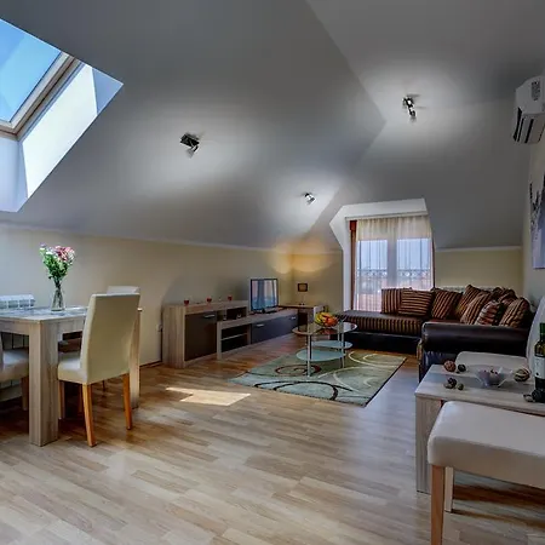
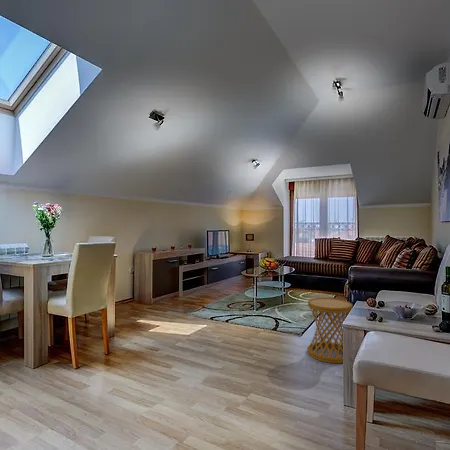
+ side table [306,297,353,364]
